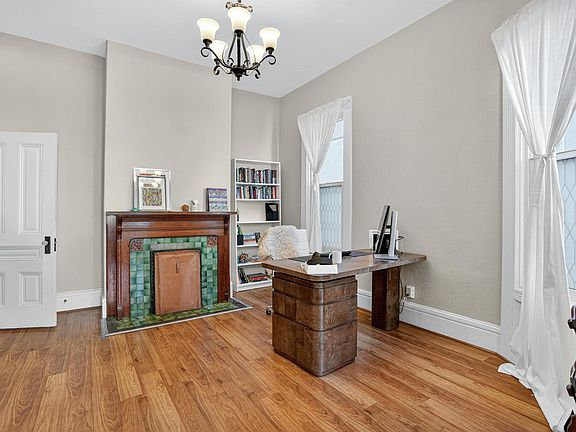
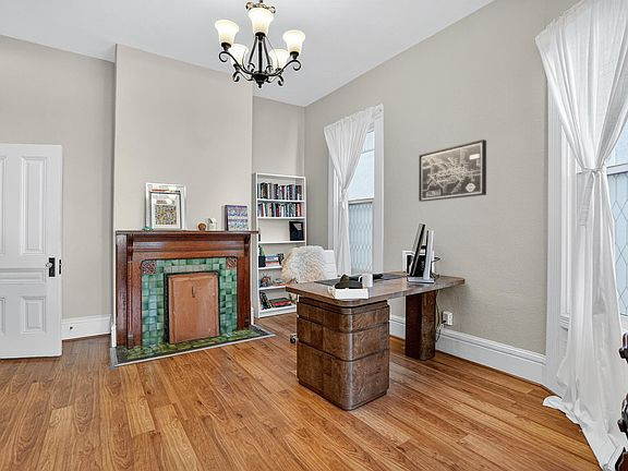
+ wall art [418,138,487,203]
